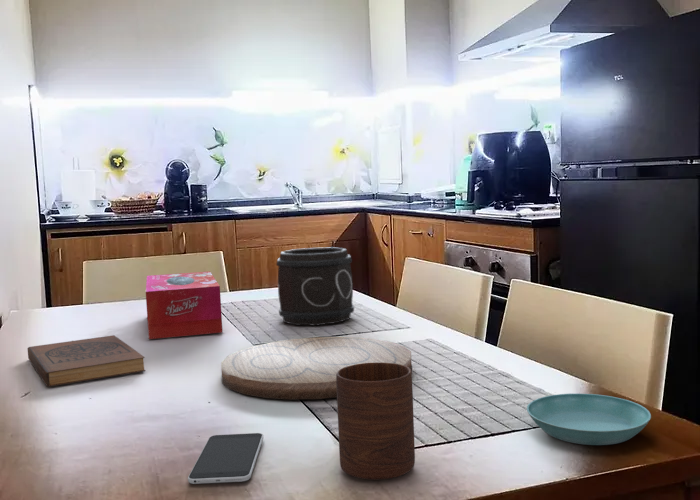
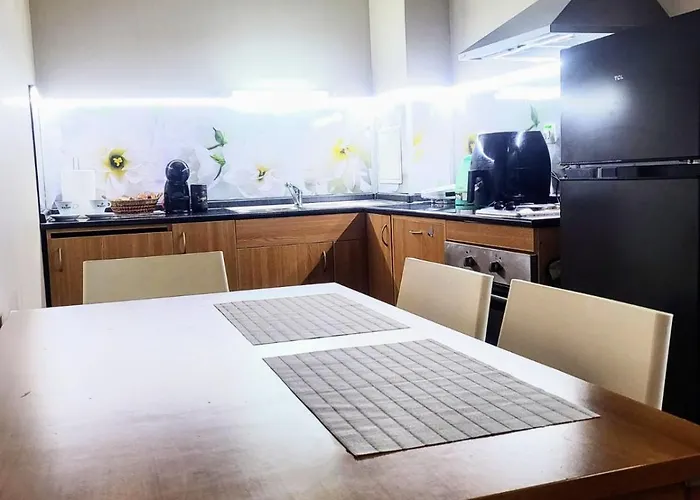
- smartphone [187,432,264,485]
- book [27,334,146,388]
- cutting board [220,336,413,401]
- cup [336,363,416,481]
- saucer [526,392,652,446]
- tissue box [145,270,224,340]
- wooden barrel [275,246,355,326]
